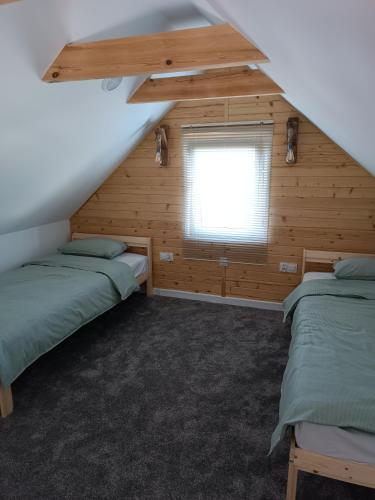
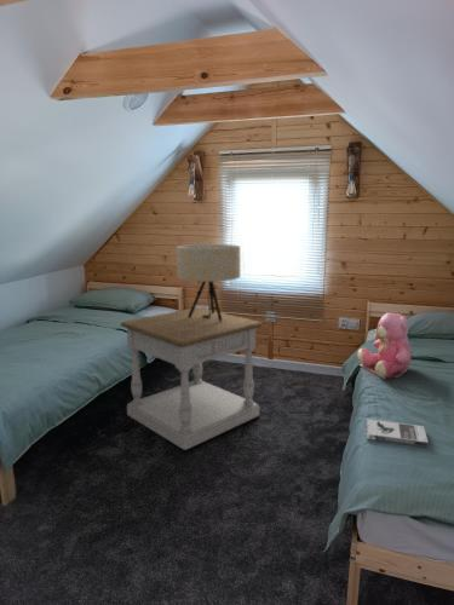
+ table lamp [176,243,242,321]
+ book [364,417,430,448]
+ teddy bear [356,311,413,380]
+ side table [119,306,263,451]
